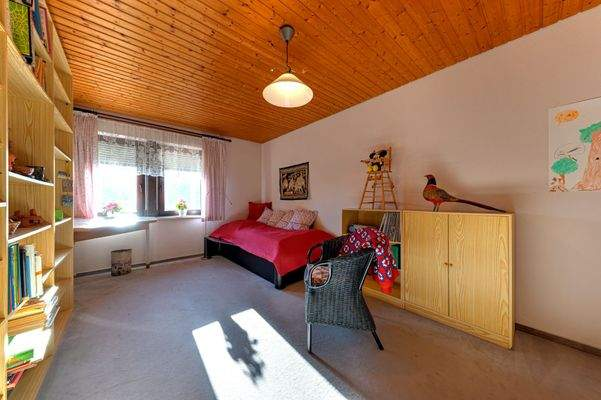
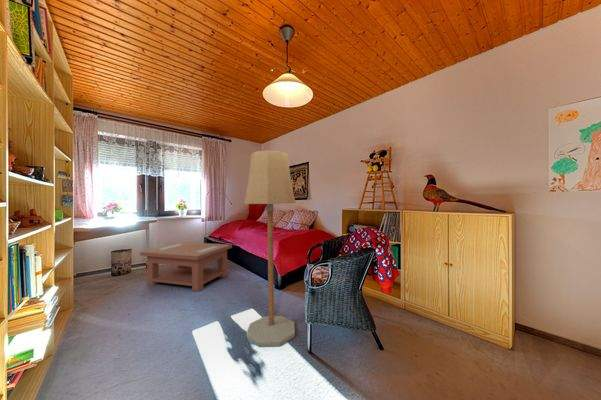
+ floor lamp [244,150,296,348]
+ coffee table [139,241,233,293]
